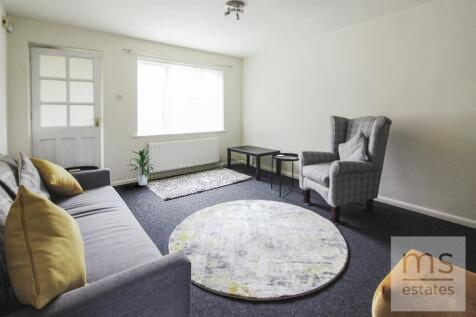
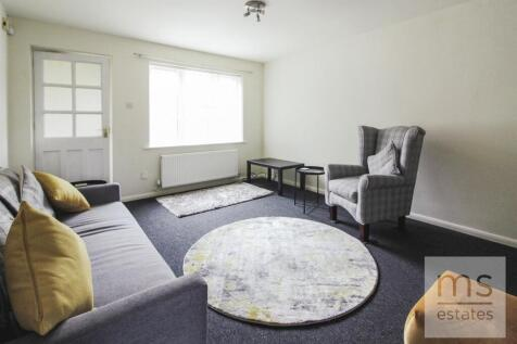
- indoor plant [126,147,155,186]
